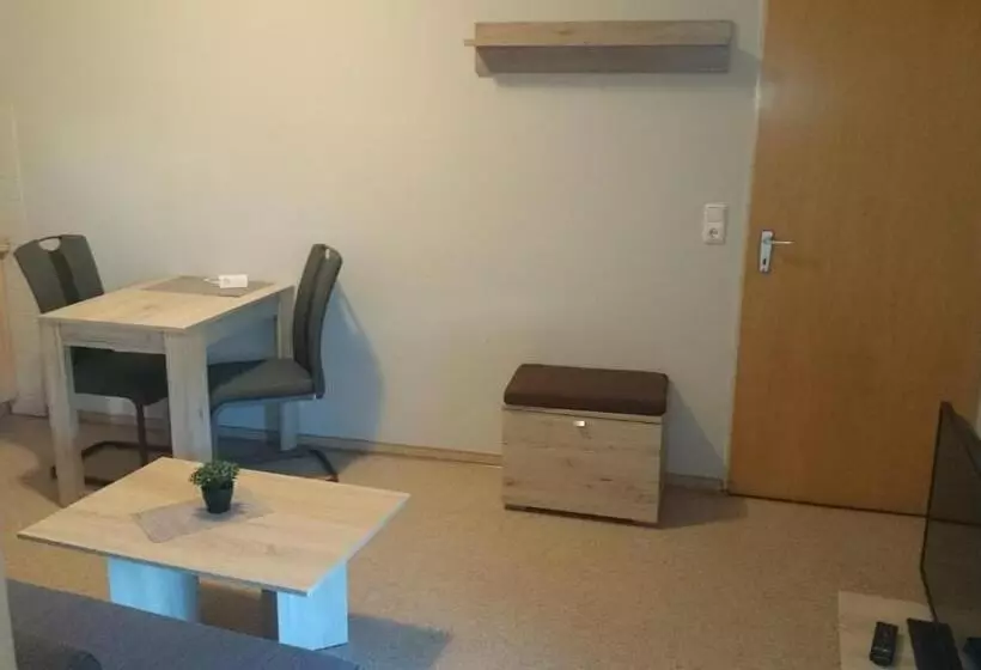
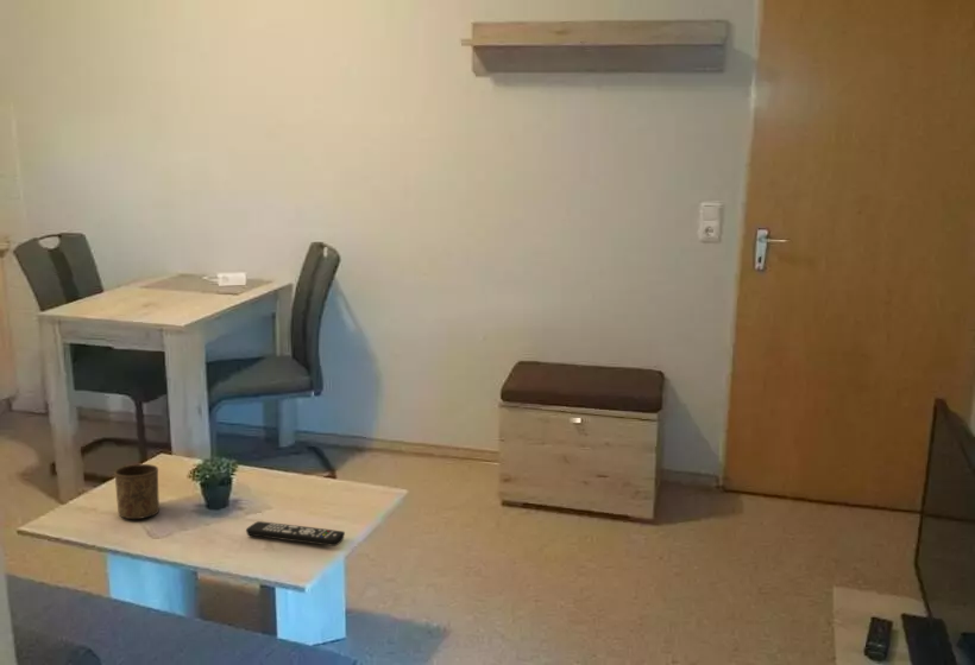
+ cup [113,463,161,520]
+ remote control [245,520,346,547]
